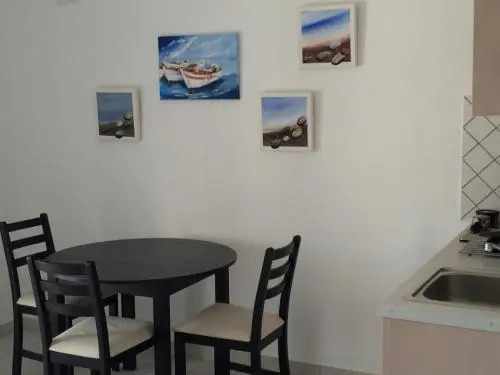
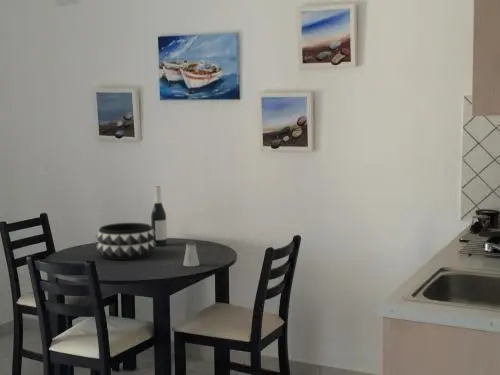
+ wine bottle [150,185,168,247]
+ saltshaker [182,241,201,268]
+ decorative bowl [94,222,156,261]
